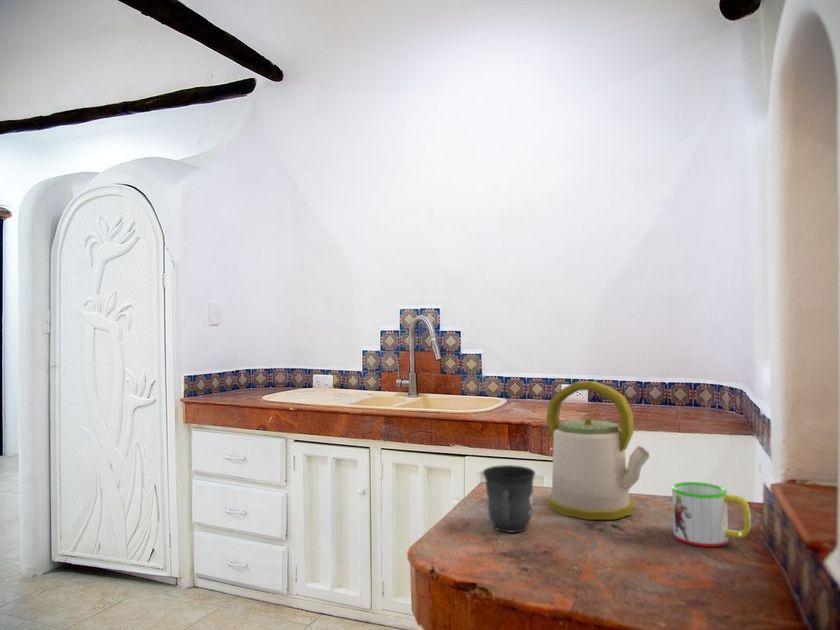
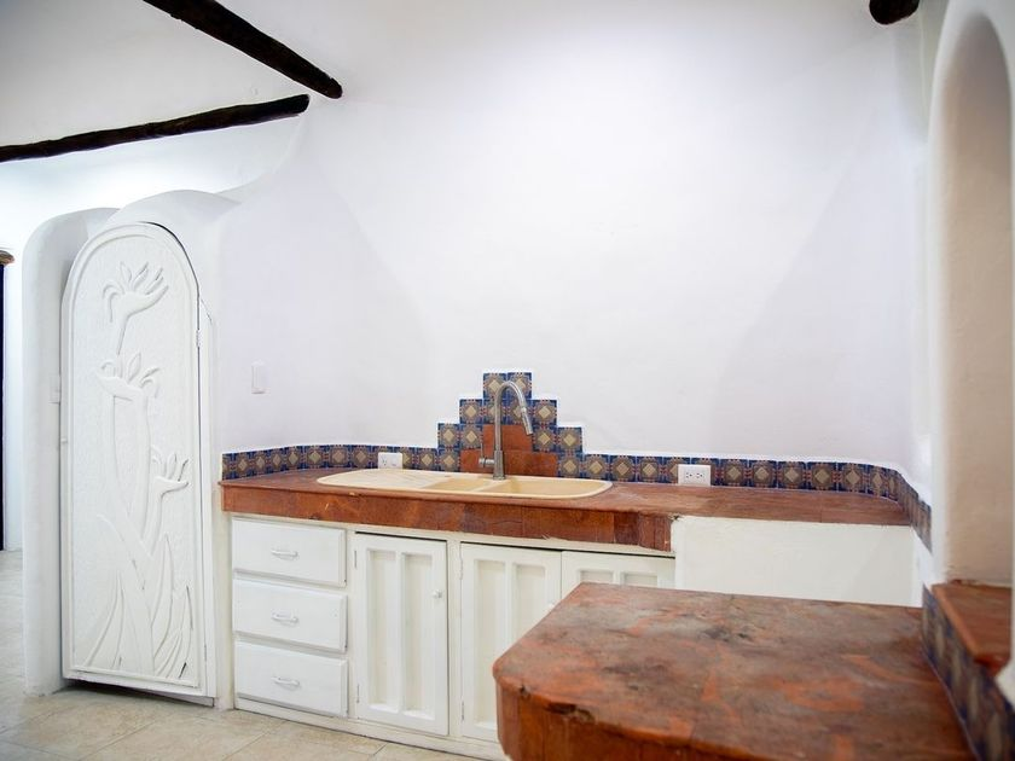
- mug [671,481,752,548]
- mug [482,464,536,533]
- kettle [545,380,651,521]
